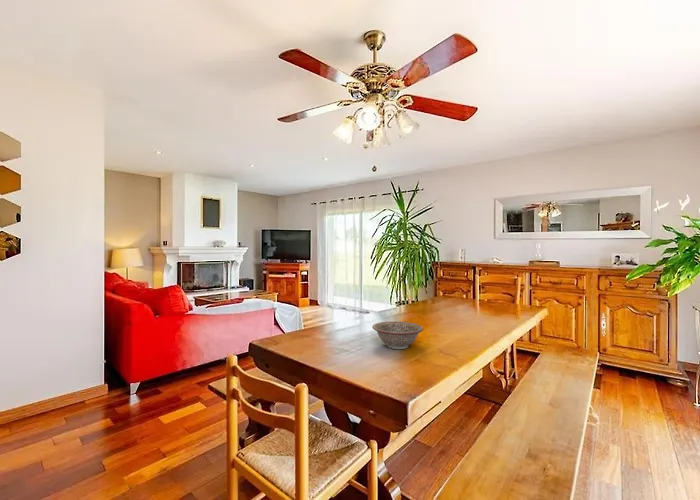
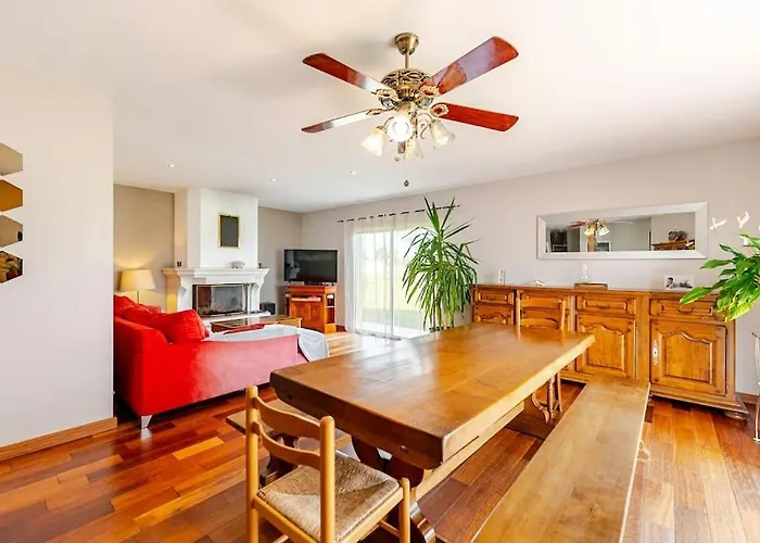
- decorative bowl [371,320,424,350]
